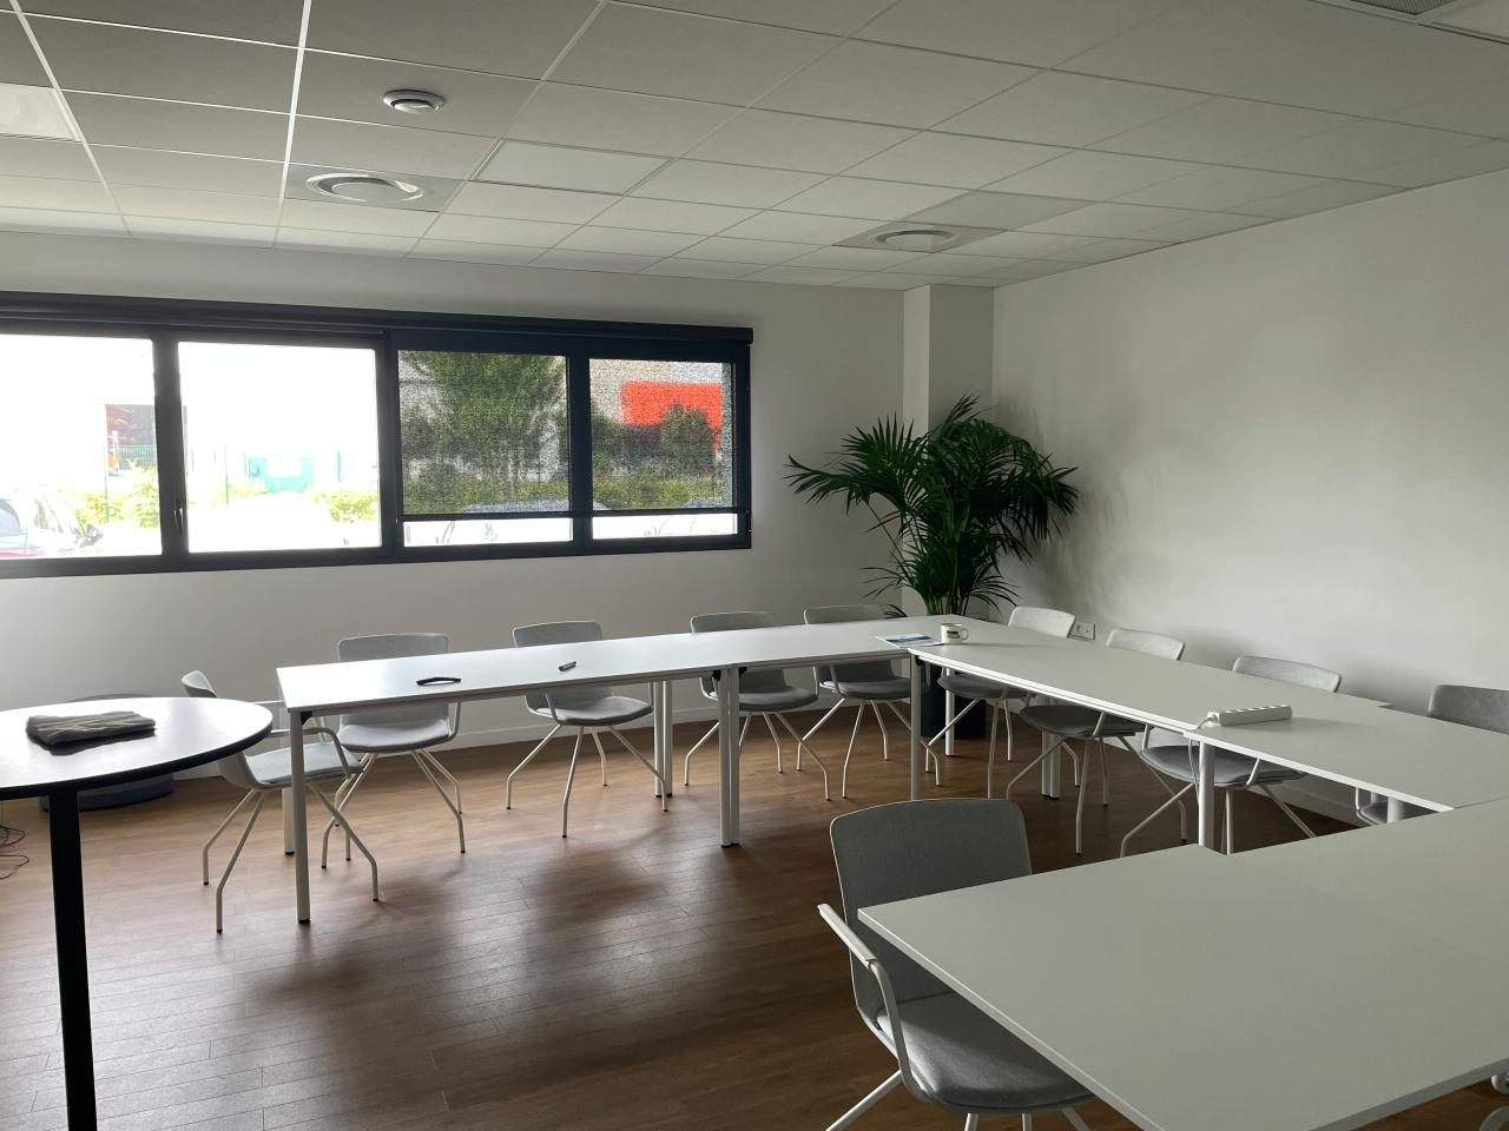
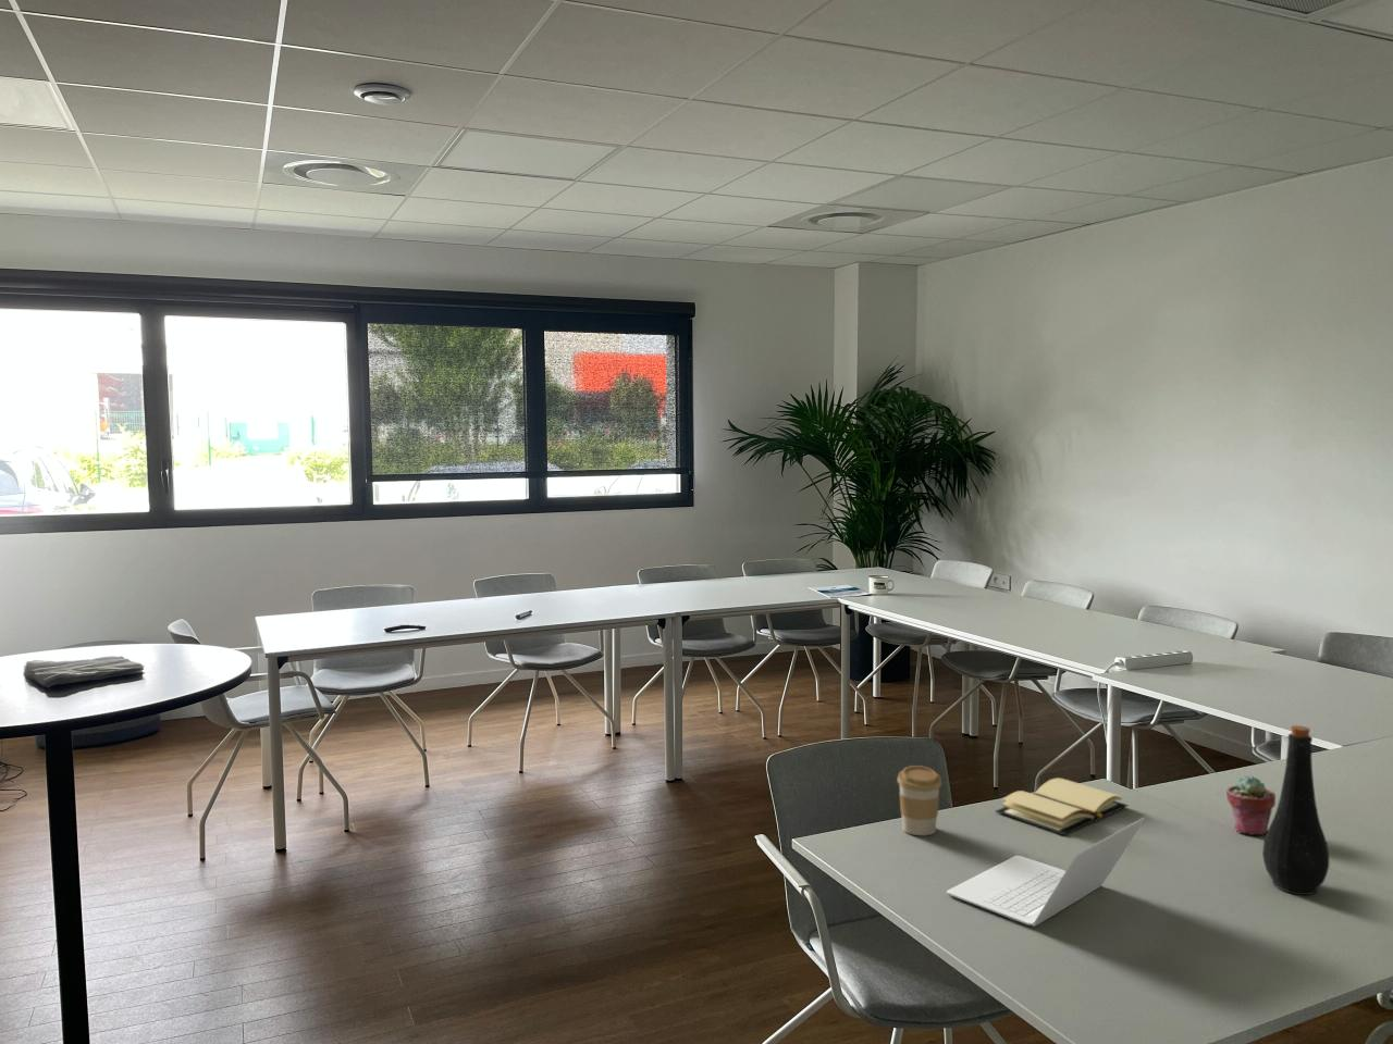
+ bottle [1261,724,1329,896]
+ book [995,776,1130,837]
+ potted succulent [1225,774,1277,837]
+ coffee cup [896,764,942,837]
+ laptop [945,817,1145,928]
